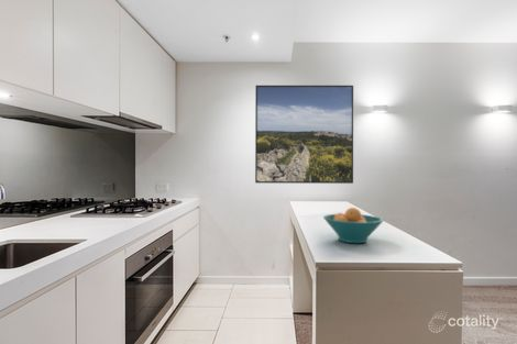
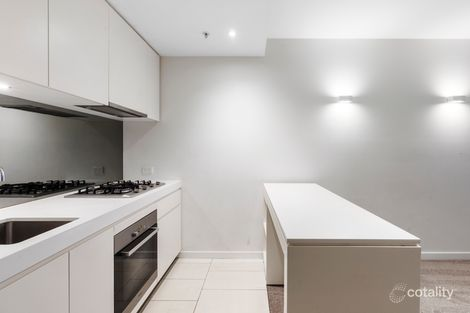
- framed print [254,85,354,185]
- fruit bowl [322,207,385,244]
